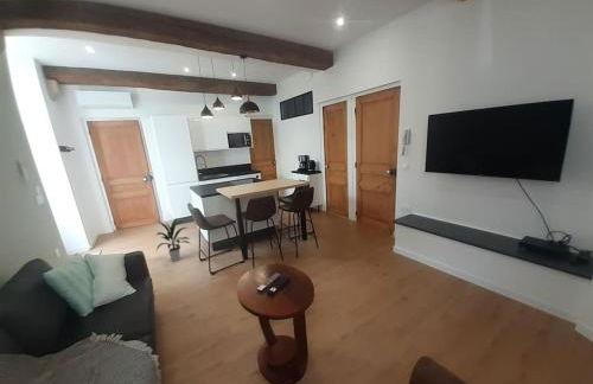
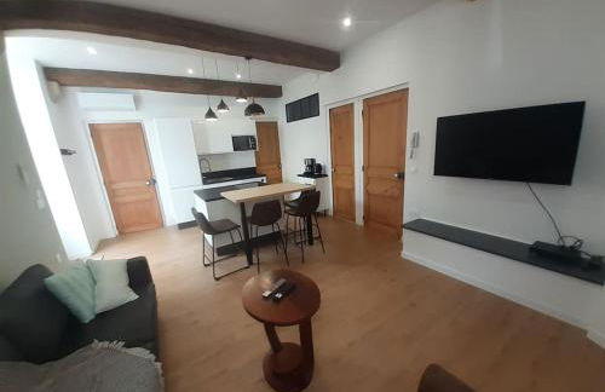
- indoor plant [154,218,191,263]
